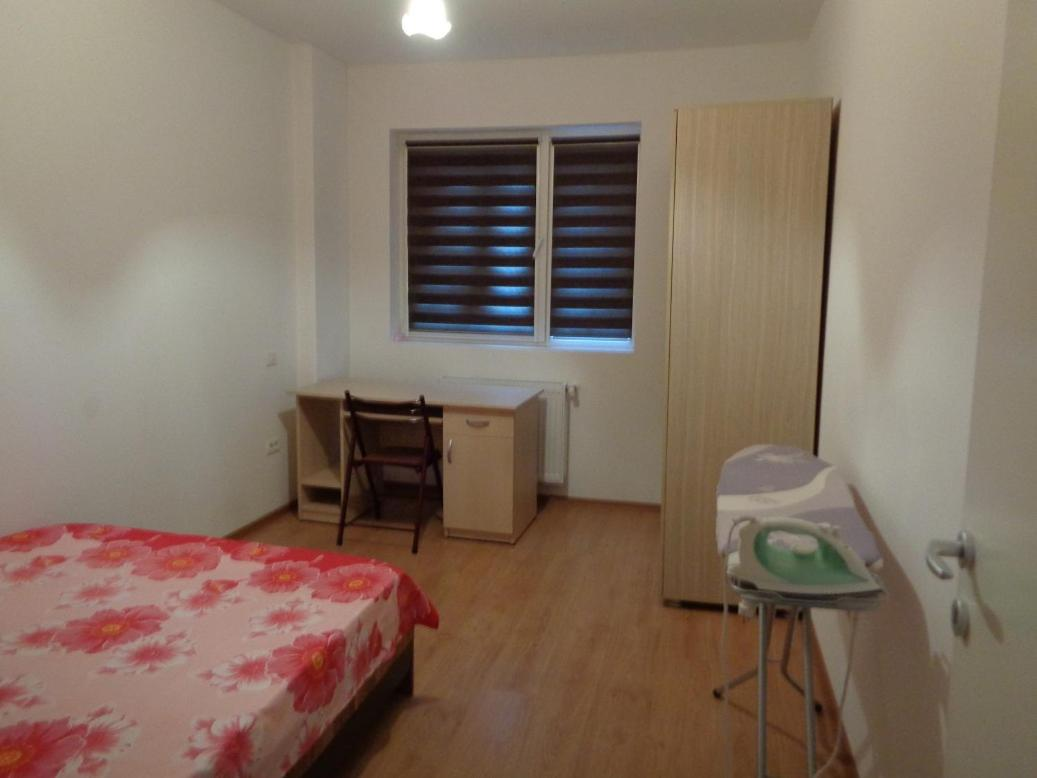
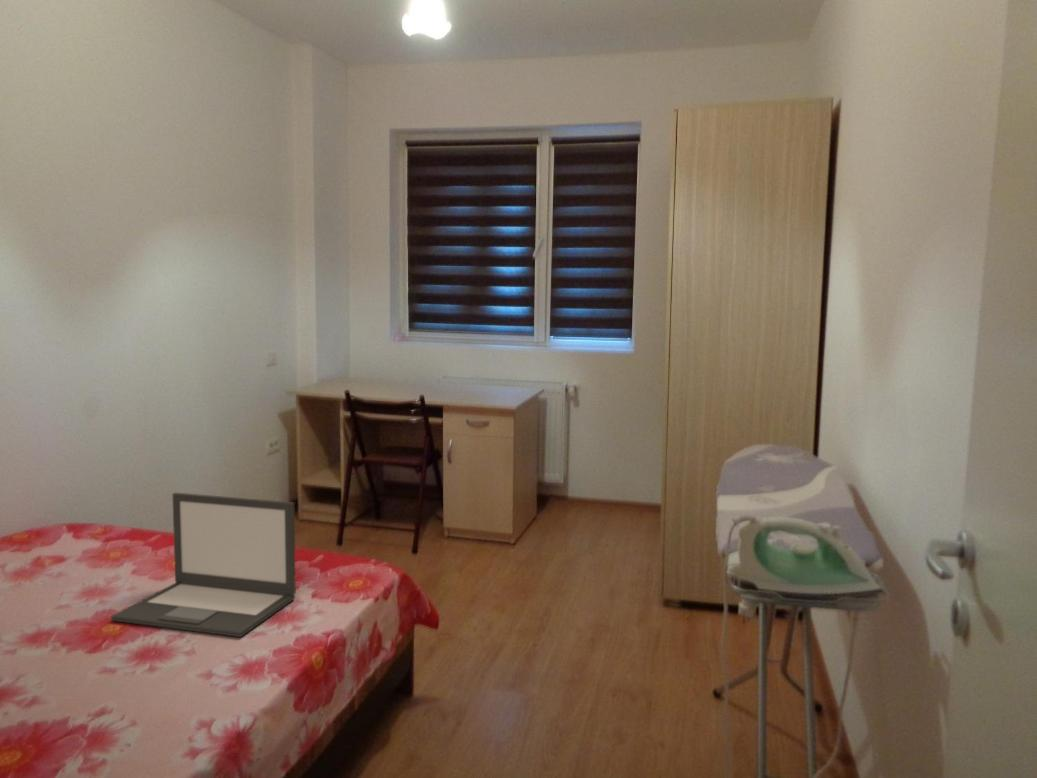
+ laptop [110,492,297,638]
